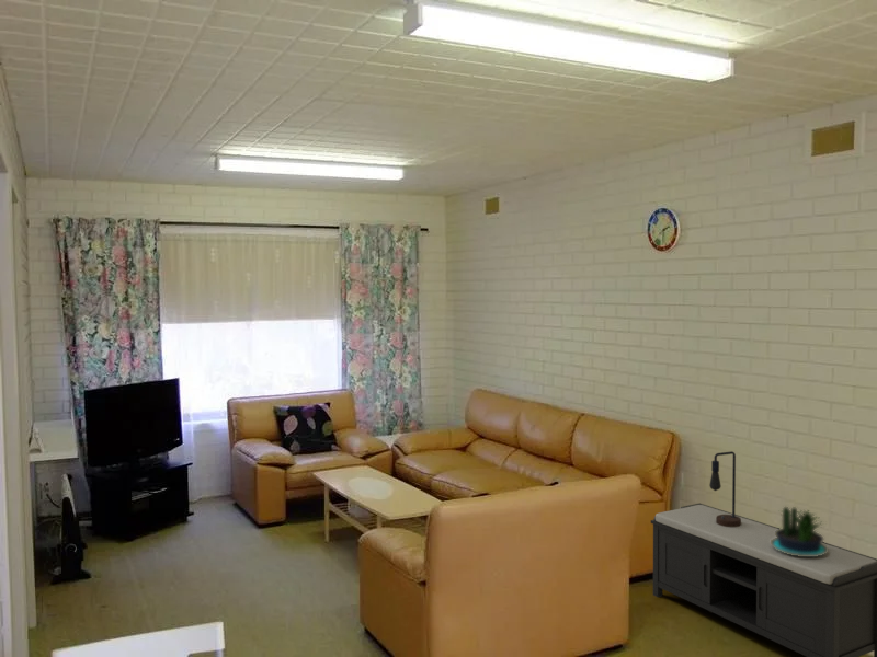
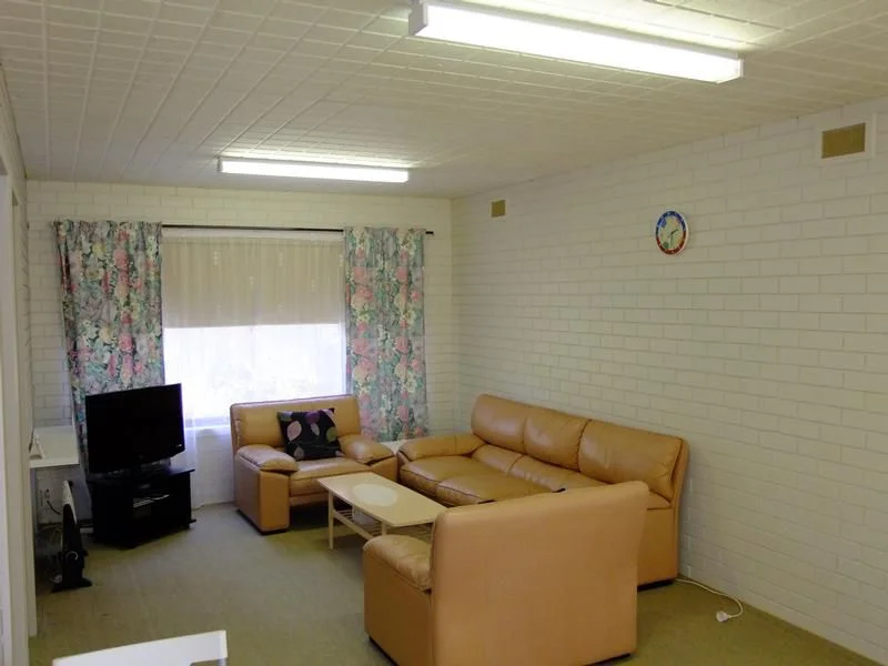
- bench [650,503,877,657]
- table lamp [708,450,741,527]
- potted plant [771,506,828,556]
